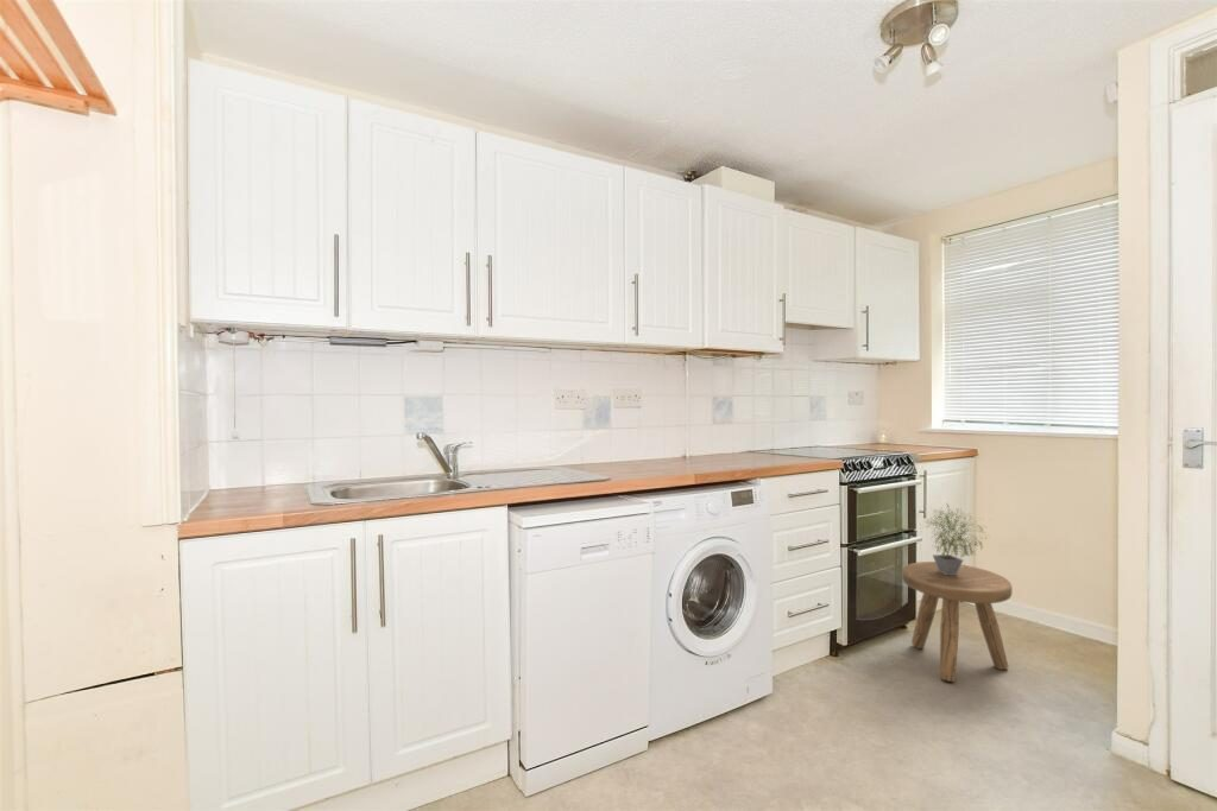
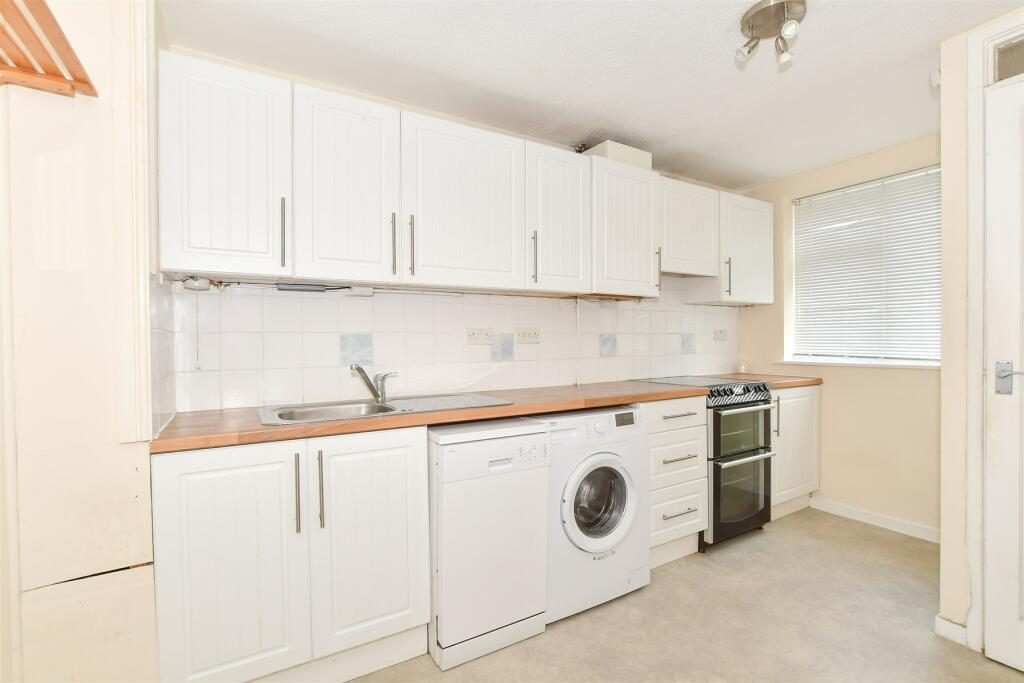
- potted plant [920,503,992,575]
- stool [901,560,1013,683]
